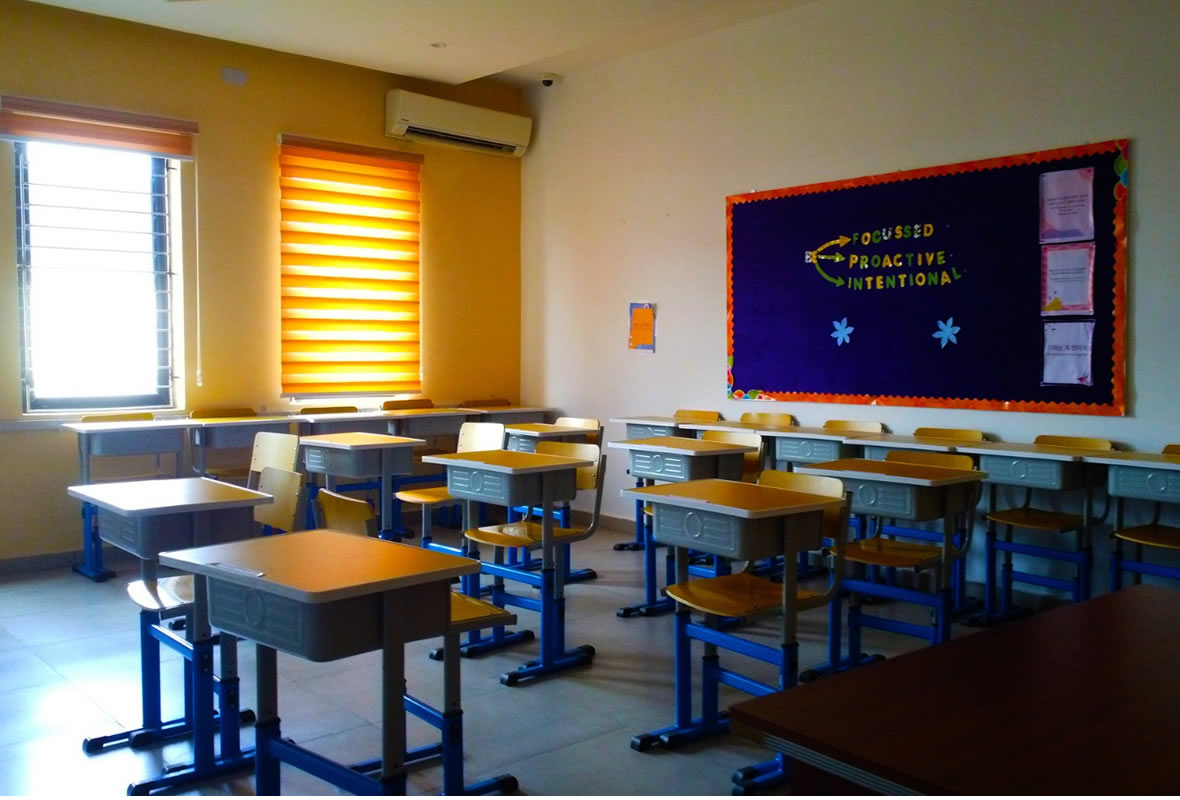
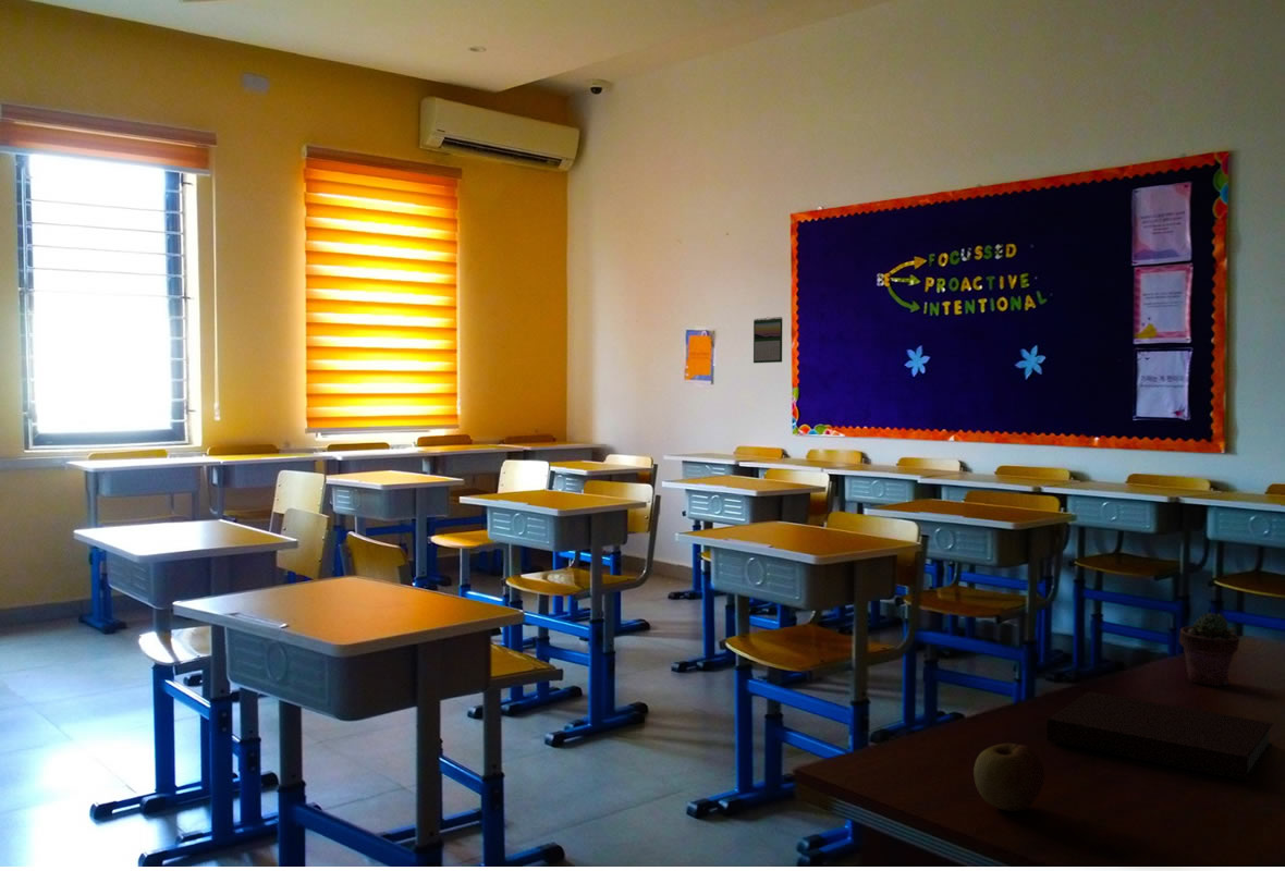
+ notebook [1045,690,1274,783]
+ apple [972,743,1045,812]
+ calendar [752,316,783,364]
+ potted succulent [1178,611,1240,687]
